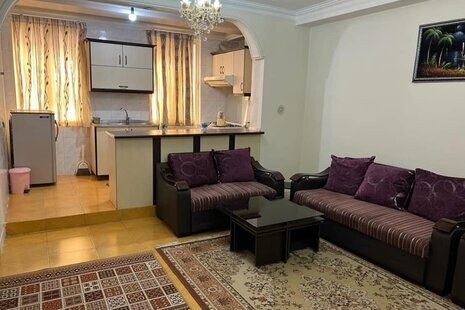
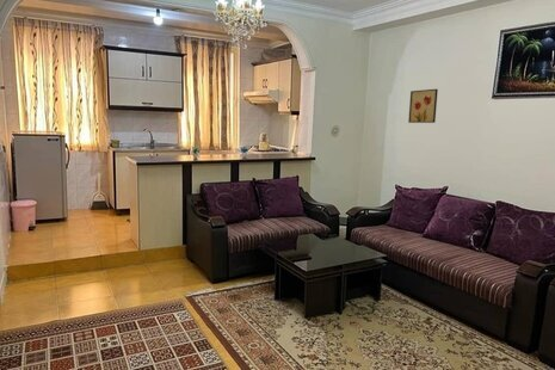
+ wall art [407,88,439,124]
